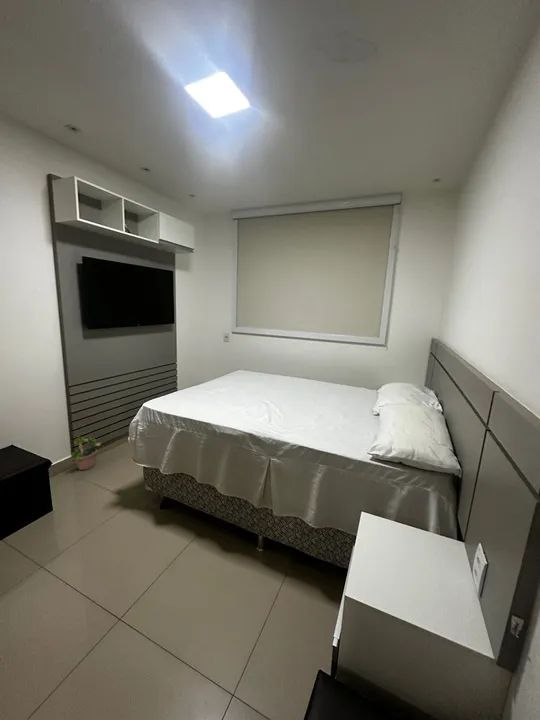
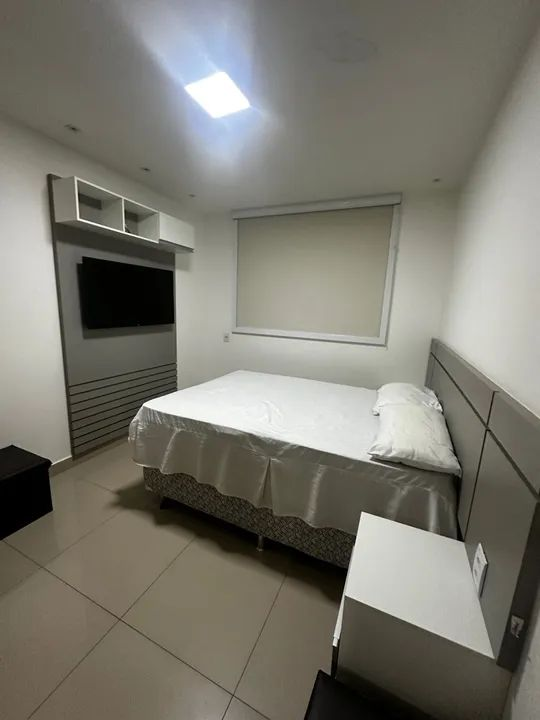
- potted plant [69,431,102,471]
